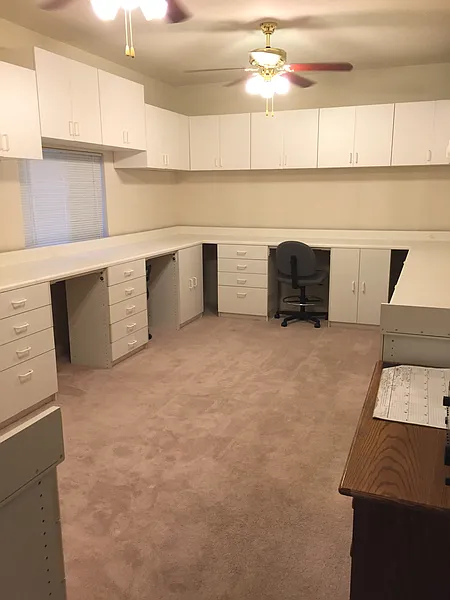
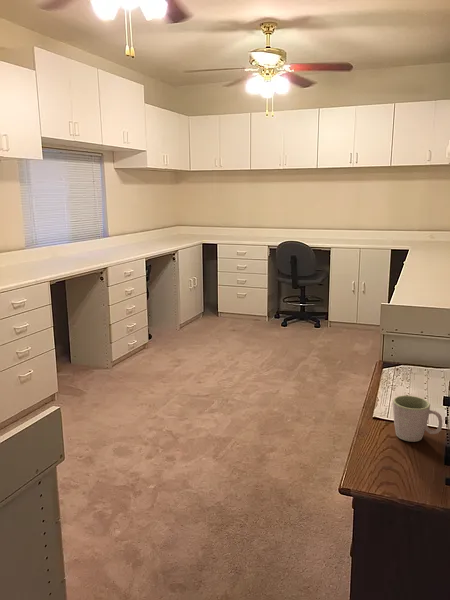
+ mug [392,395,443,443]
